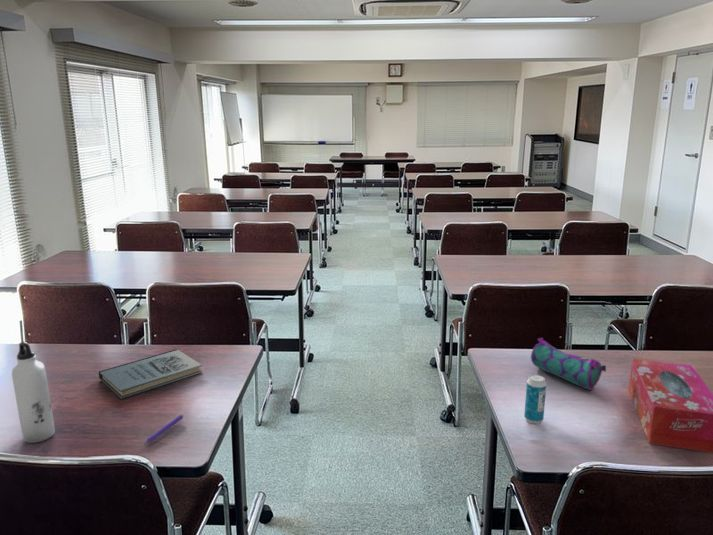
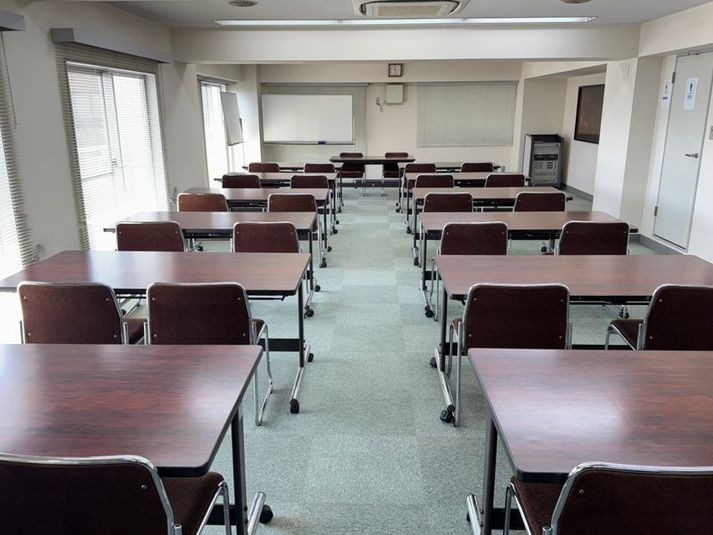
- beverage can [523,374,547,425]
- tissue box [628,358,713,454]
- water bottle [11,341,56,444]
- pencil case [530,337,607,391]
- pen [142,414,185,446]
- book [98,348,203,400]
